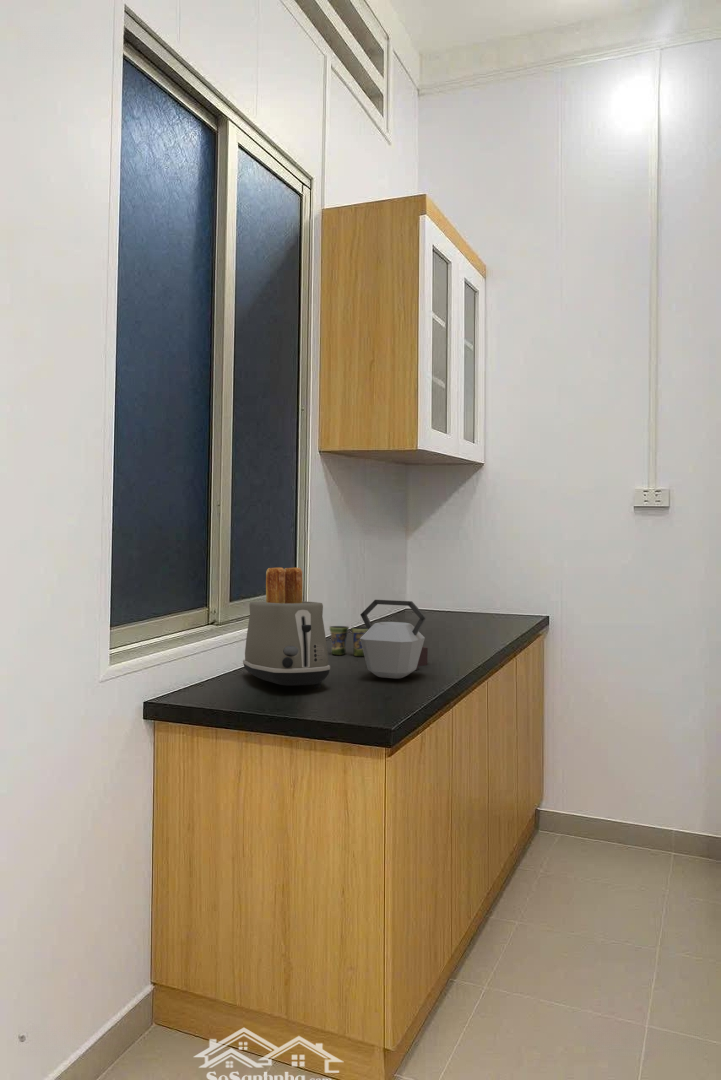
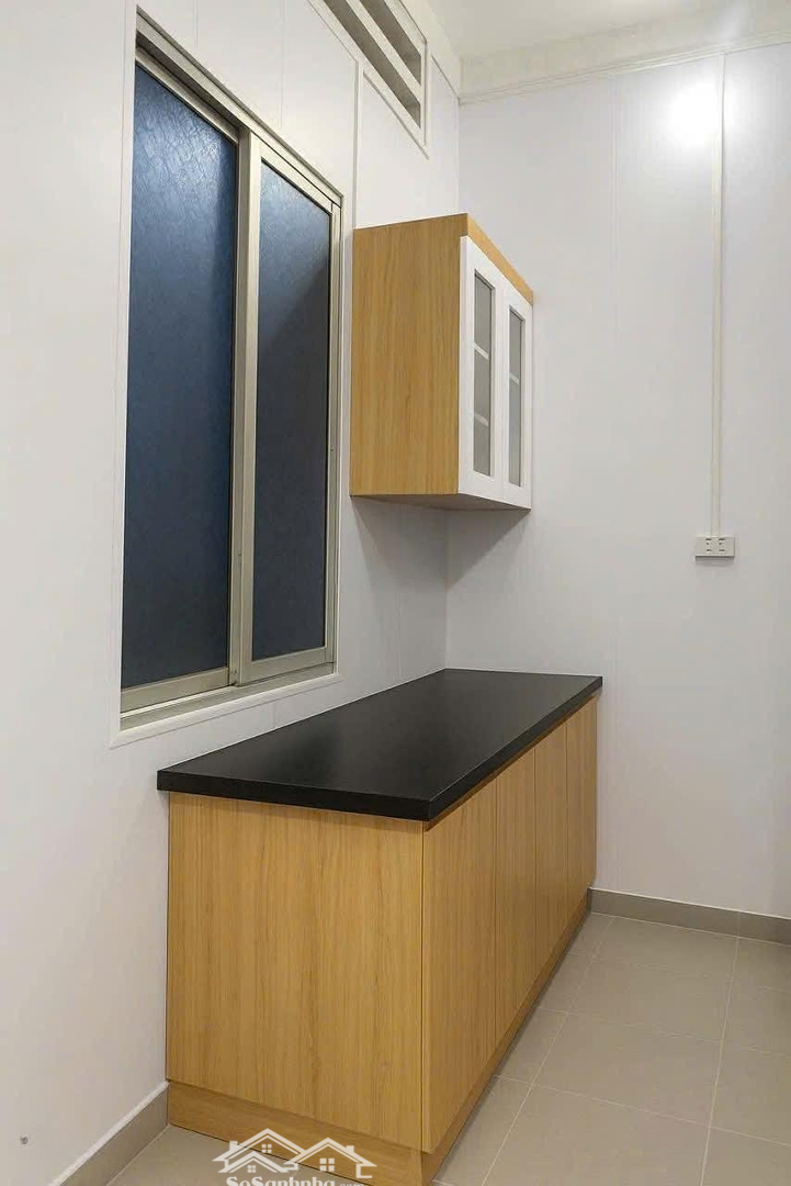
- cup [328,625,368,657]
- kettle [359,599,429,679]
- toaster [242,567,331,689]
